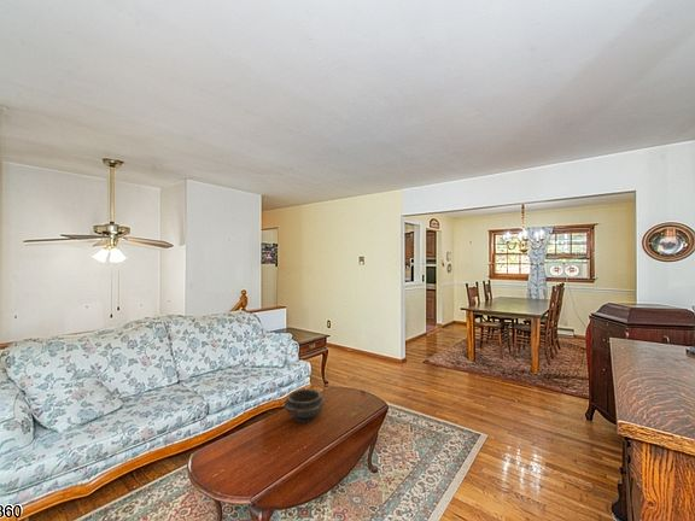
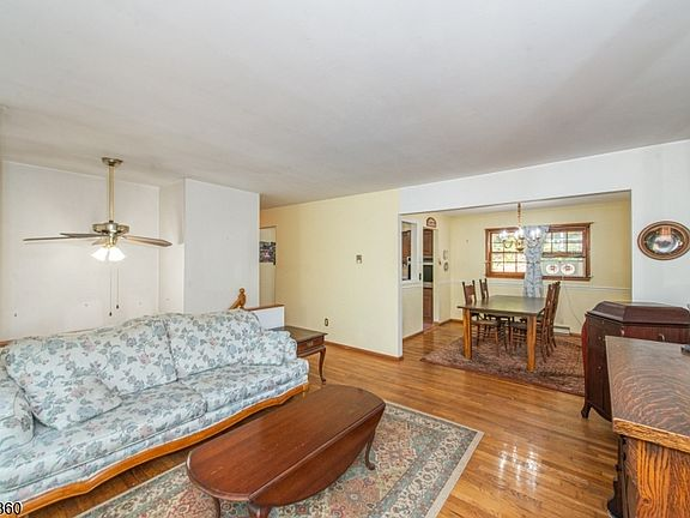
- bowl [282,387,326,423]
